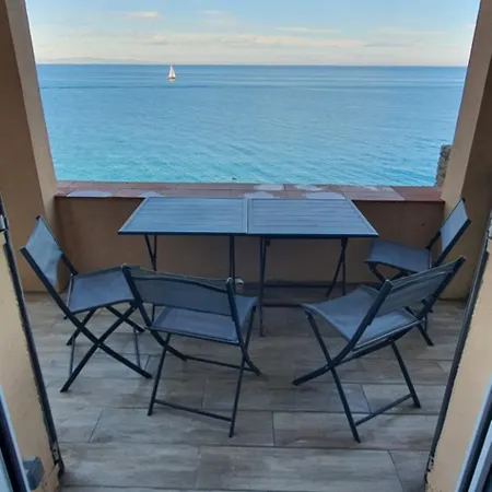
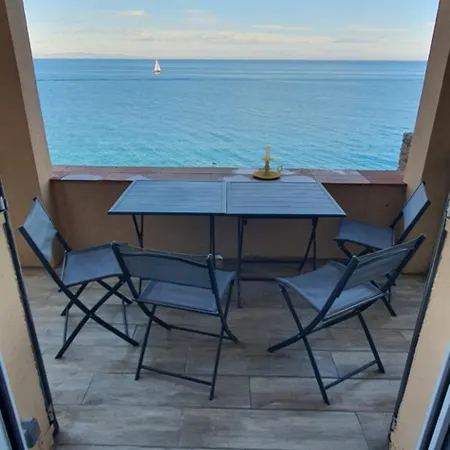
+ candle holder [252,142,284,180]
